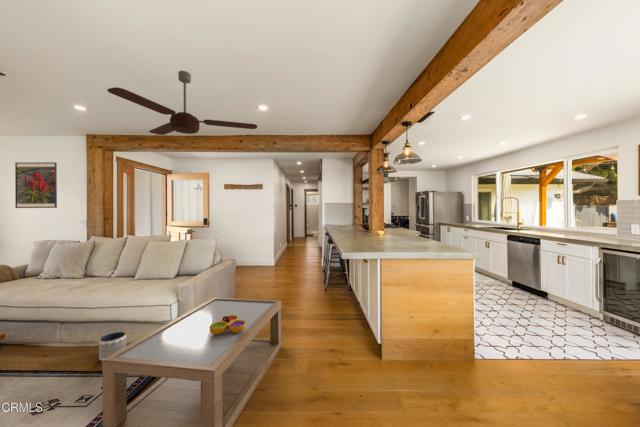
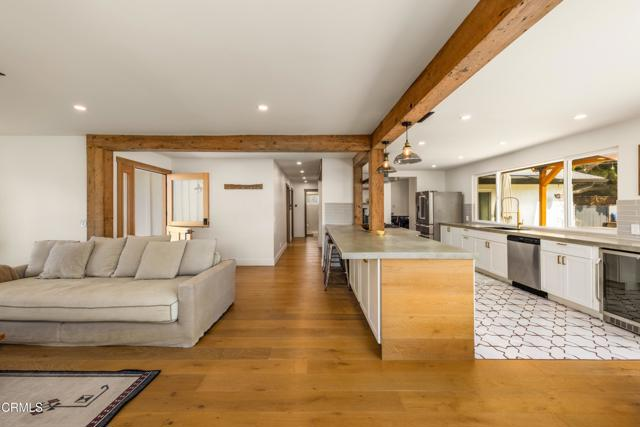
- planter [98,331,127,362]
- ceiling fan [107,70,258,136]
- decorative bowl [209,315,246,335]
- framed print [14,161,58,209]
- coffee table [101,296,282,427]
